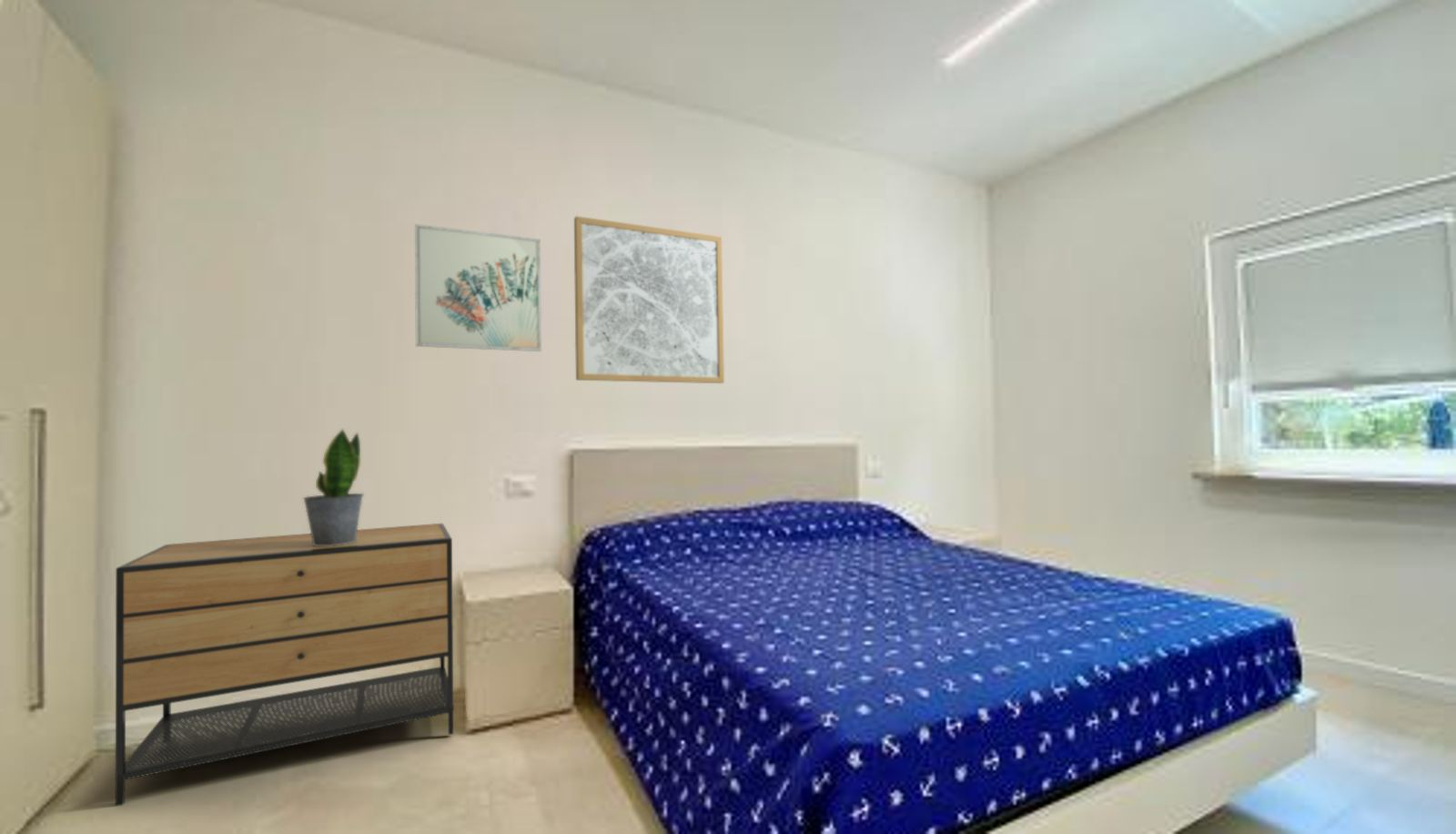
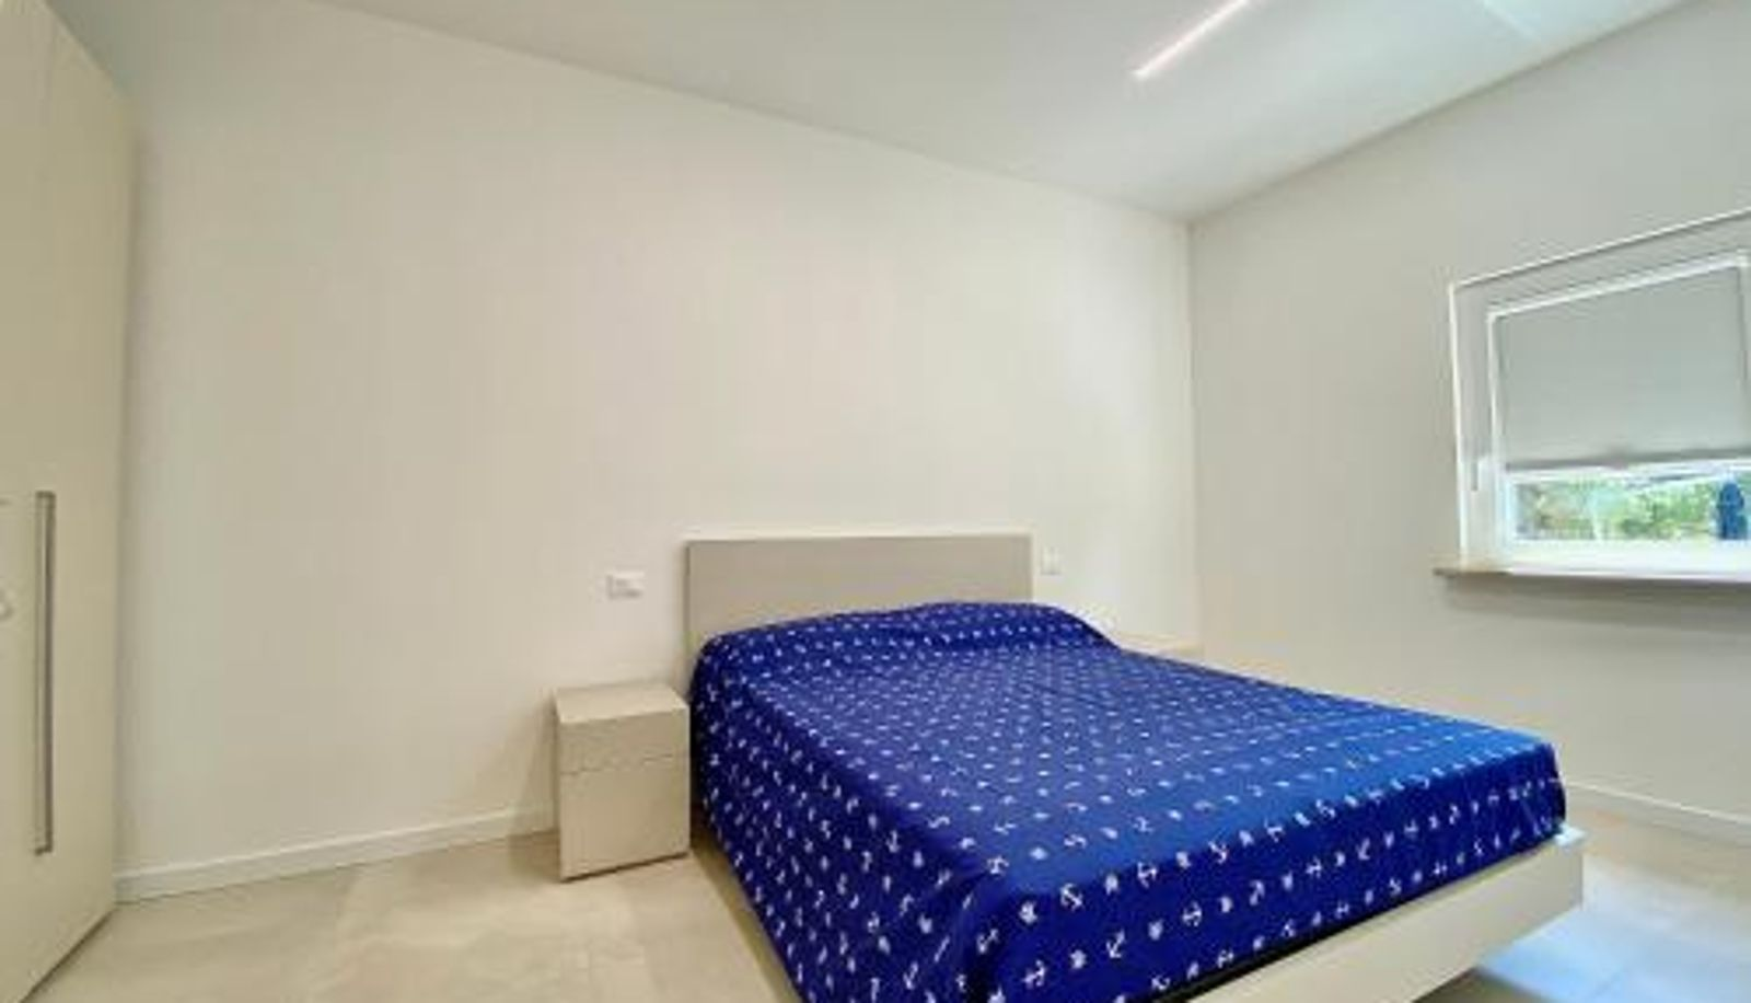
- wall art [573,215,725,384]
- potted plant [302,427,365,546]
- wall art [414,223,542,352]
- cabinet [115,523,455,808]
